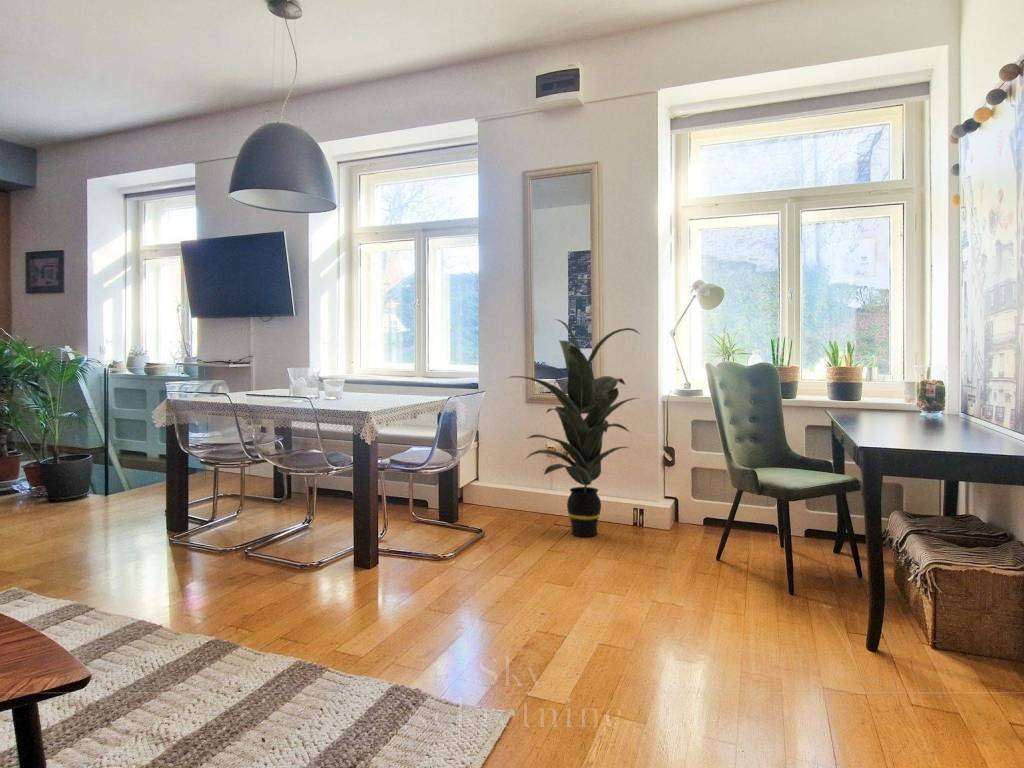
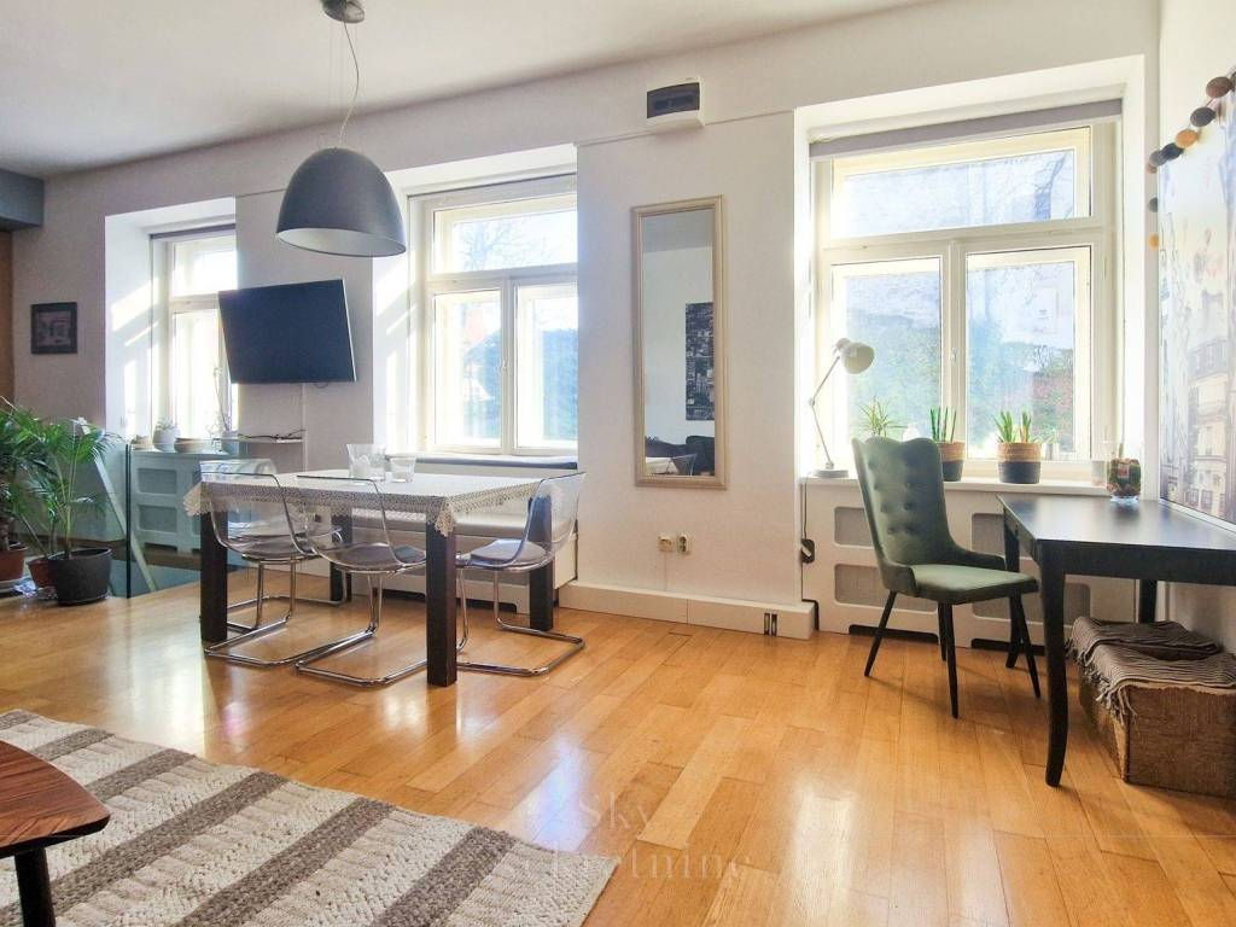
- indoor plant [503,318,642,538]
